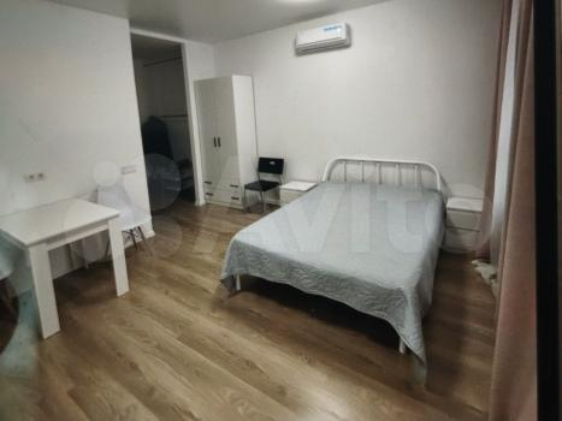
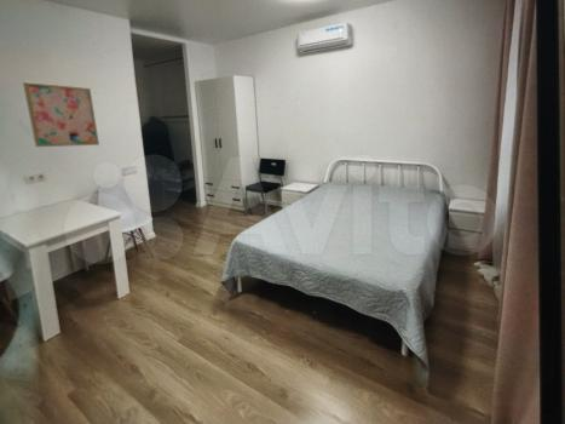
+ wall art [22,81,100,148]
